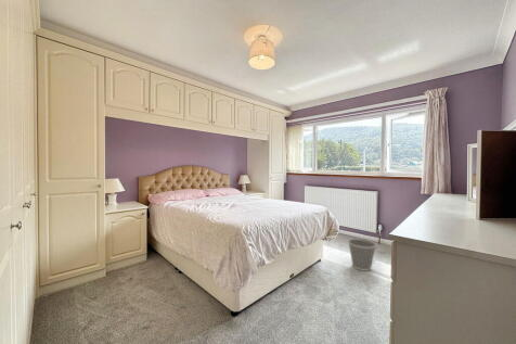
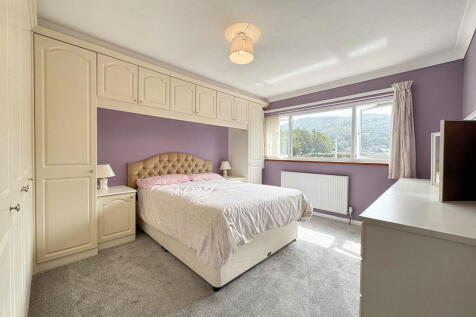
- wastebasket [347,238,377,272]
